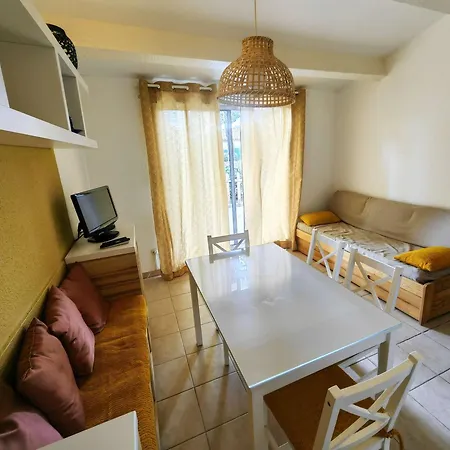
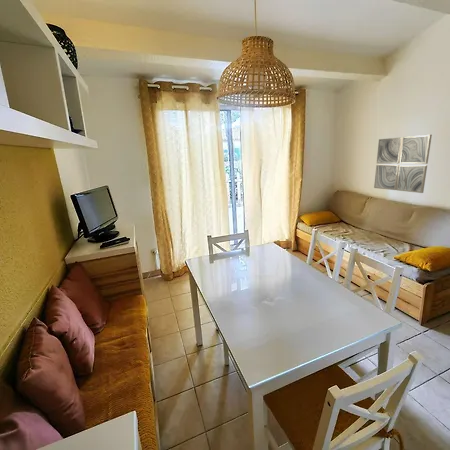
+ wall art [373,134,433,194]
